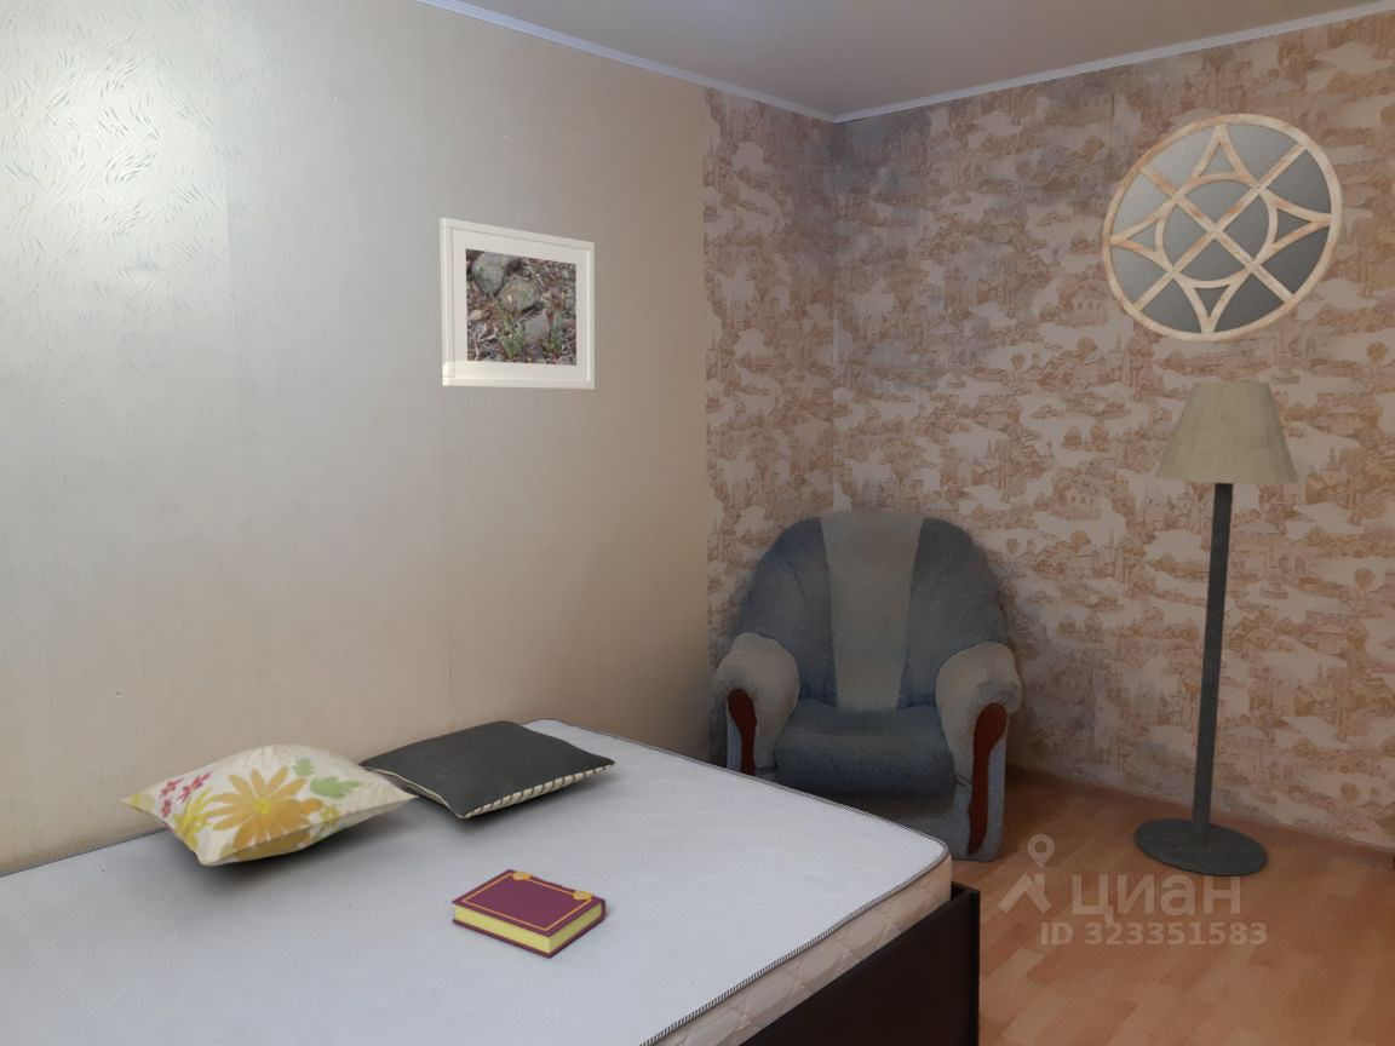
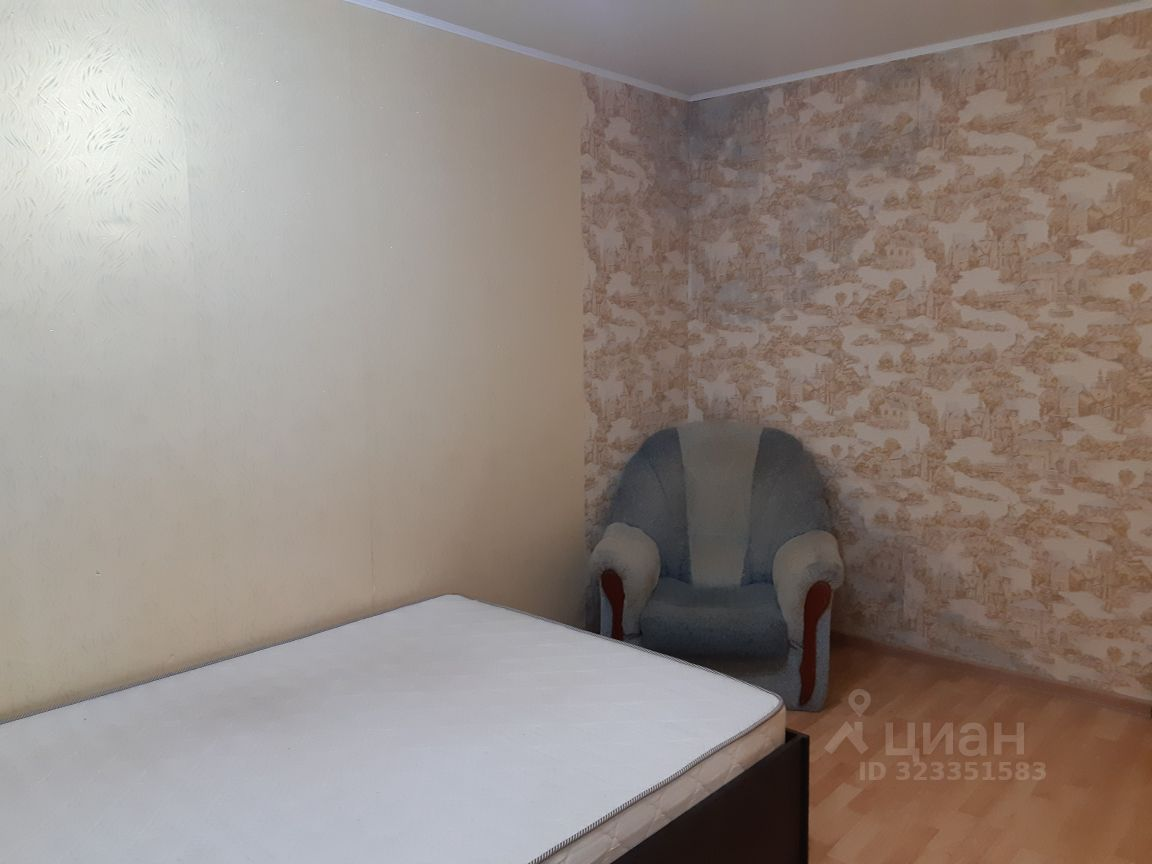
- decorative pillow [119,743,419,867]
- pillow [357,719,616,820]
- floor lamp [1133,380,1299,877]
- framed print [438,217,596,391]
- book [450,868,607,959]
- home mirror [1101,113,1345,344]
